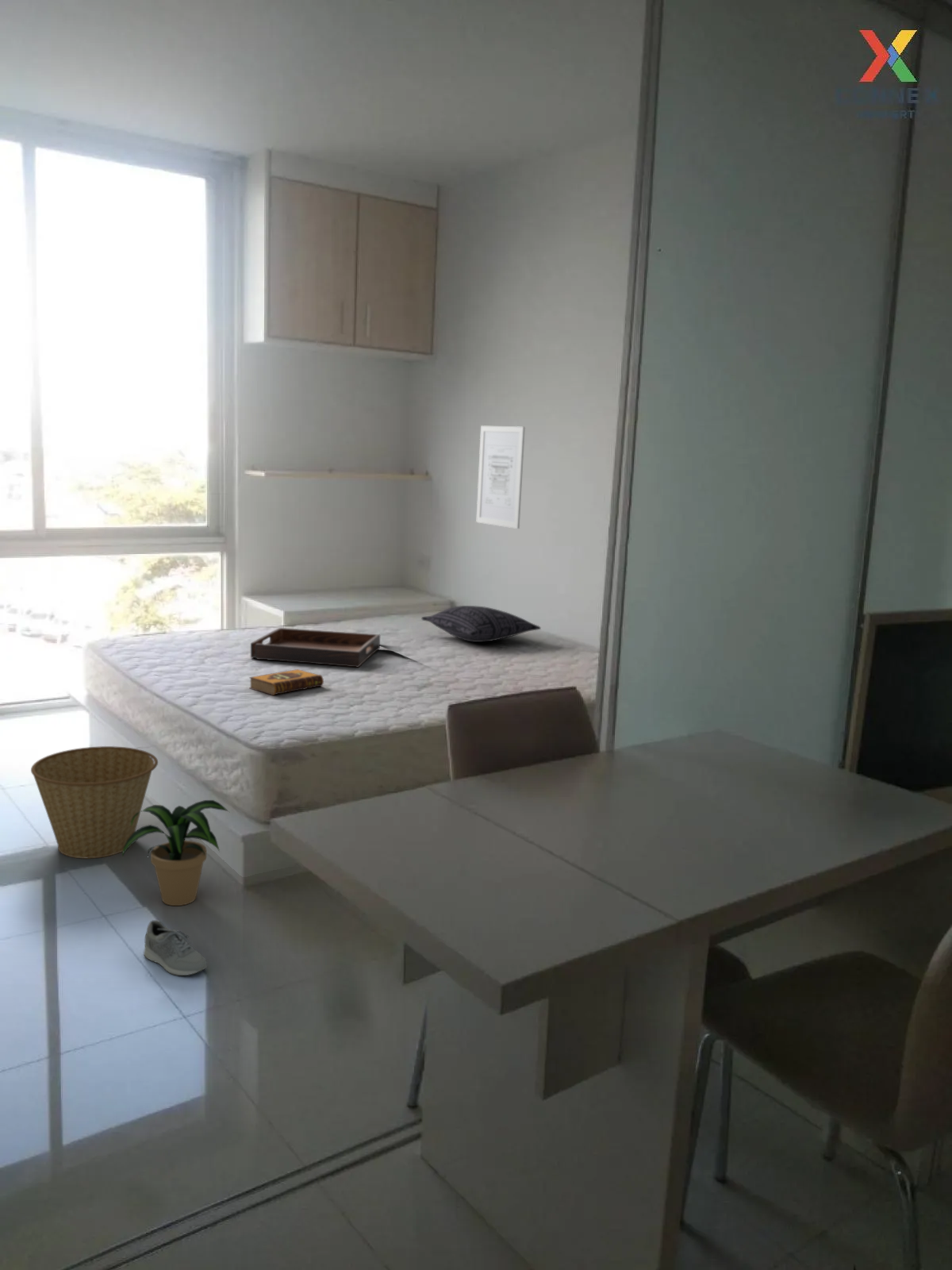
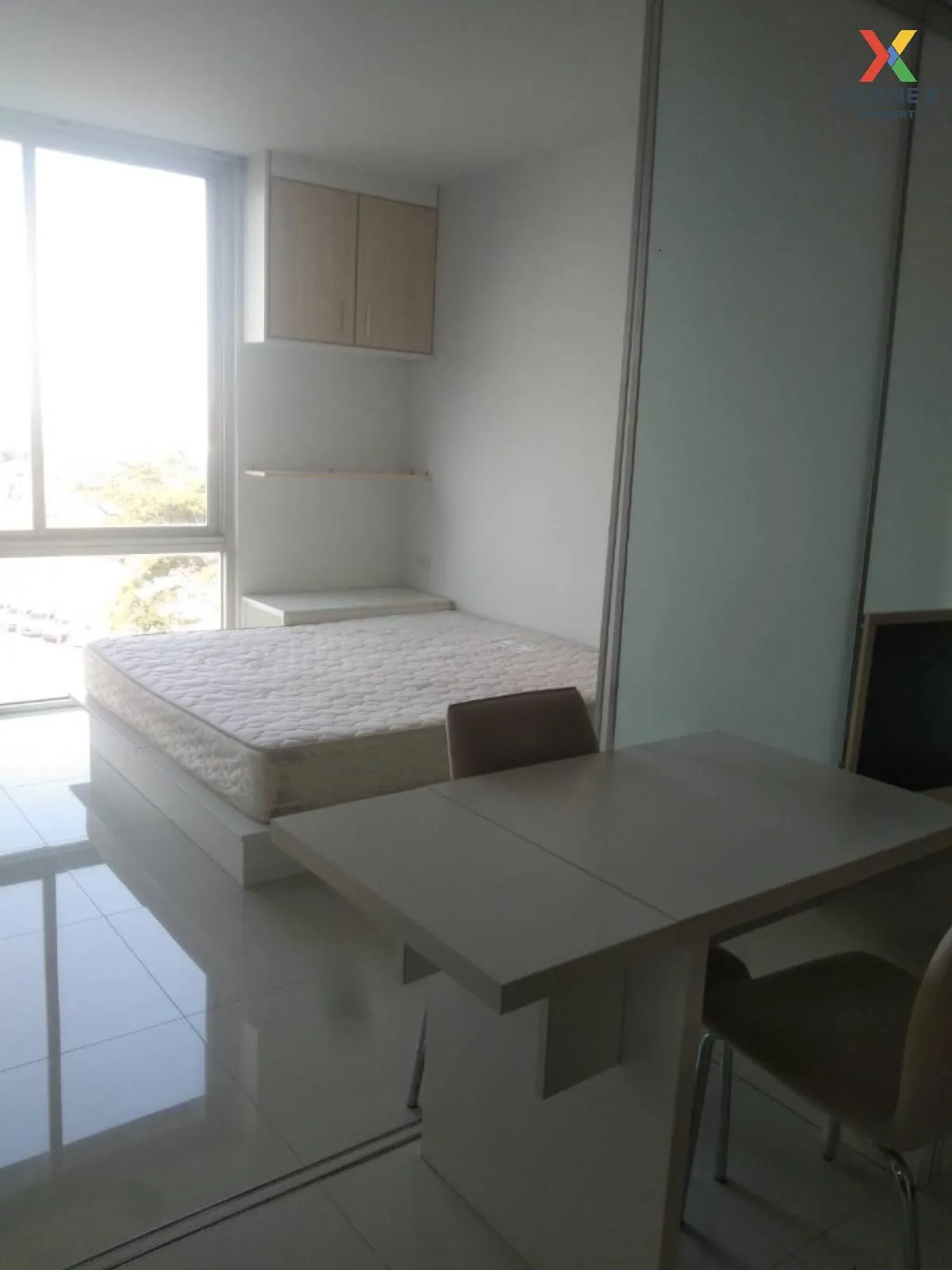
- wall art [475,425,526,529]
- hardback book [248,668,324,696]
- potted plant [121,799,229,906]
- serving tray [250,627,381,668]
- pillow [420,605,542,643]
- basket [30,745,159,859]
- shoe [143,919,208,976]
